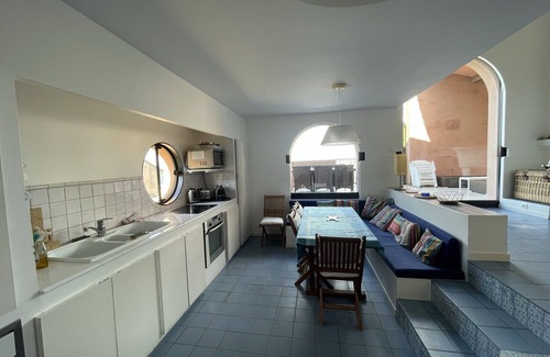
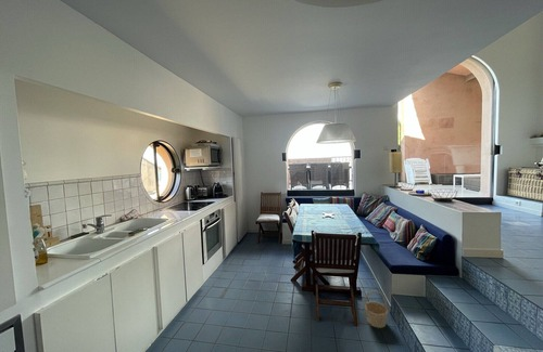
+ basket [364,290,389,329]
